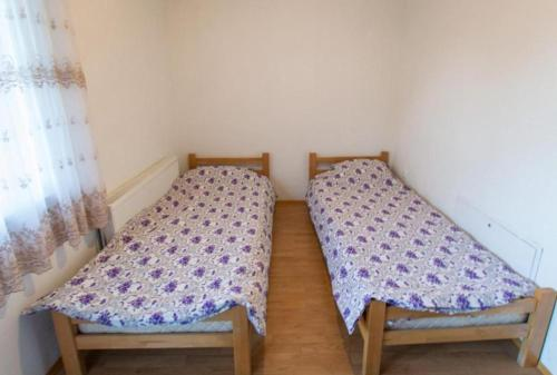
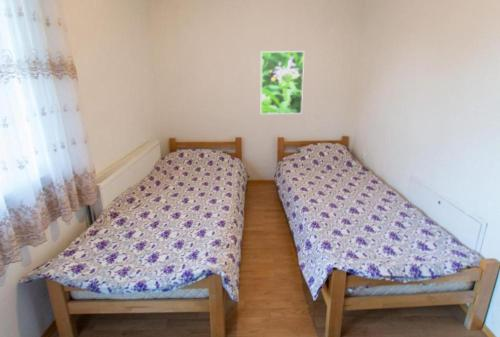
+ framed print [260,50,305,115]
